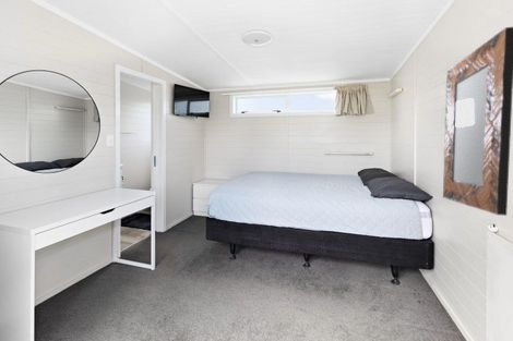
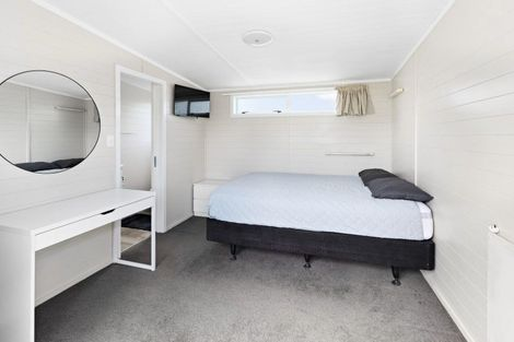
- home mirror [442,26,513,217]
